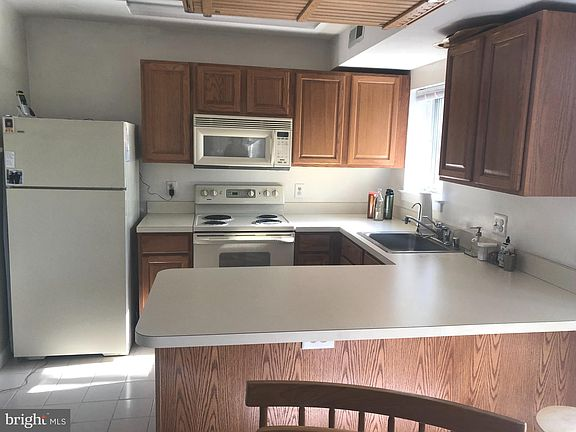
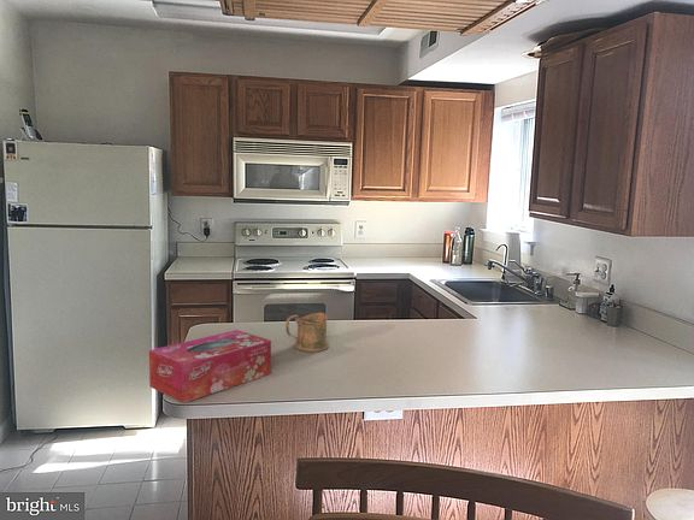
+ mug [284,312,330,353]
+ tissue box [148,329,272,404]
